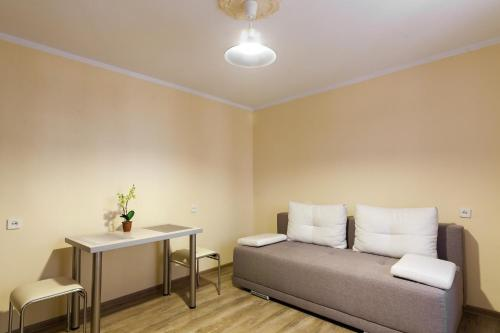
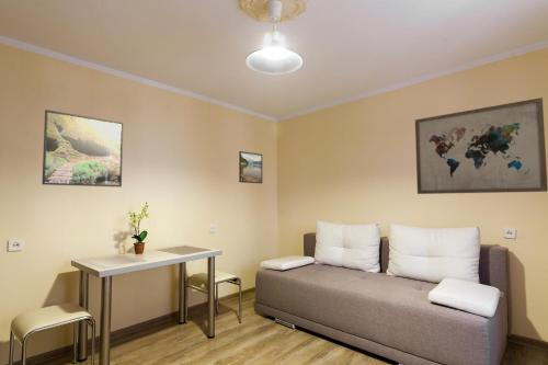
+ wall art [414,96,548,195]
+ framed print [238,150,263,184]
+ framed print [41,109,124,187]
